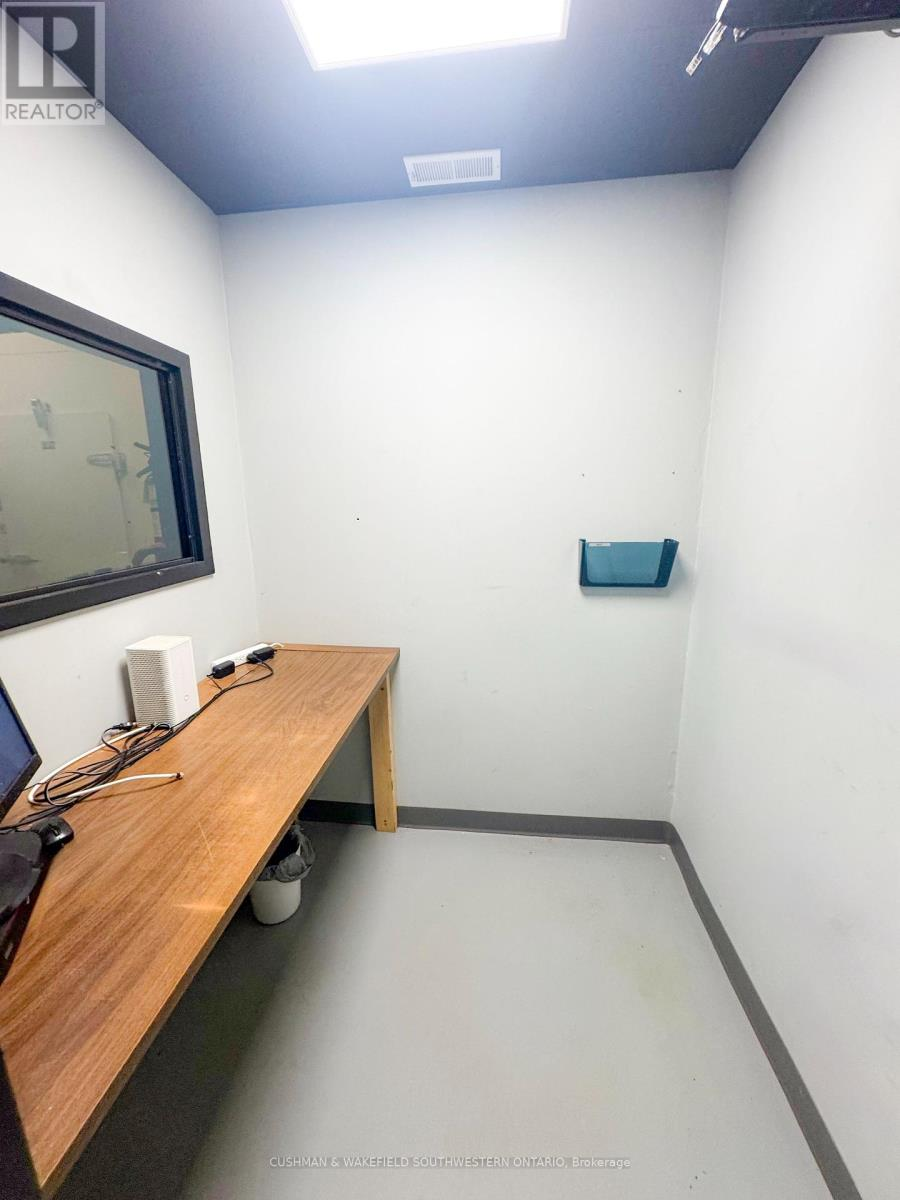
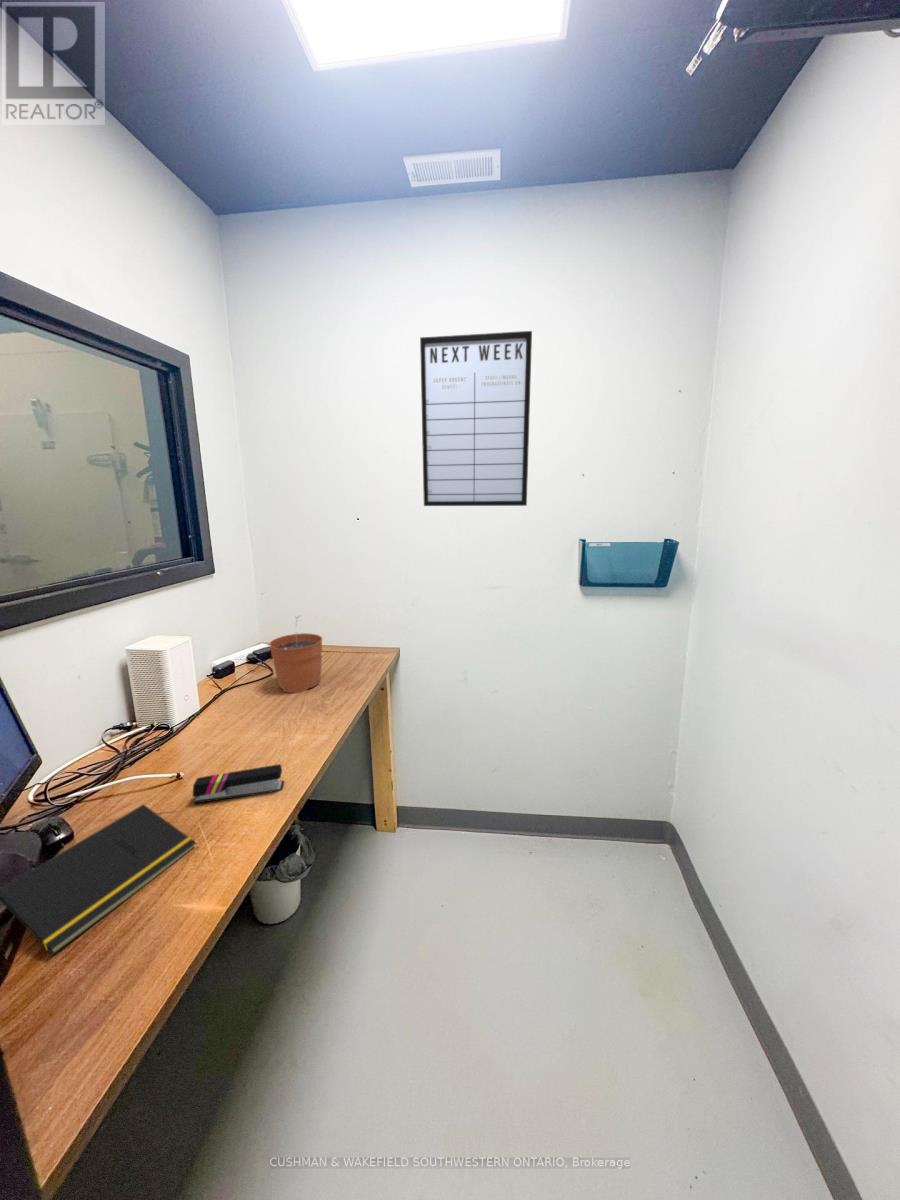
+ notepad [0,803,197,956]
+ stapler [192,763,285,805]
+ plant pot [268,615,323,694]
+ writing board [419,330,533,507]
